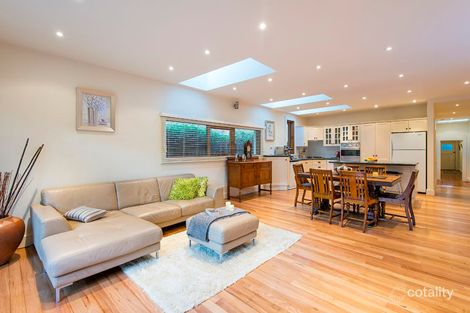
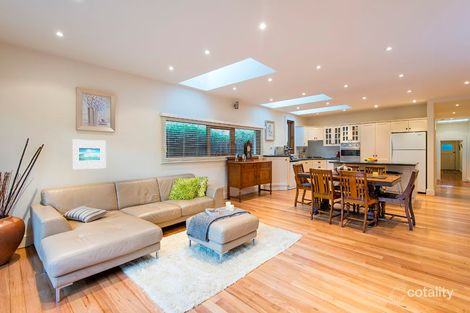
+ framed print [71,138,107,170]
